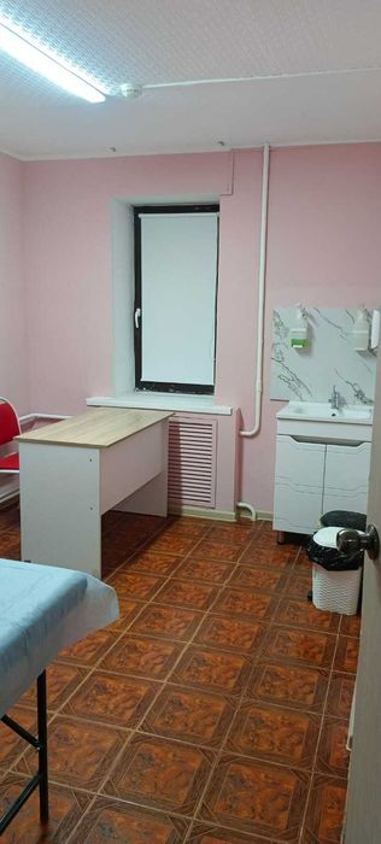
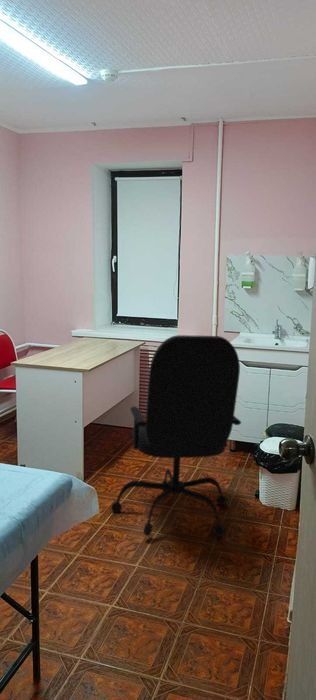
+ office chair [110,334,242,538]
